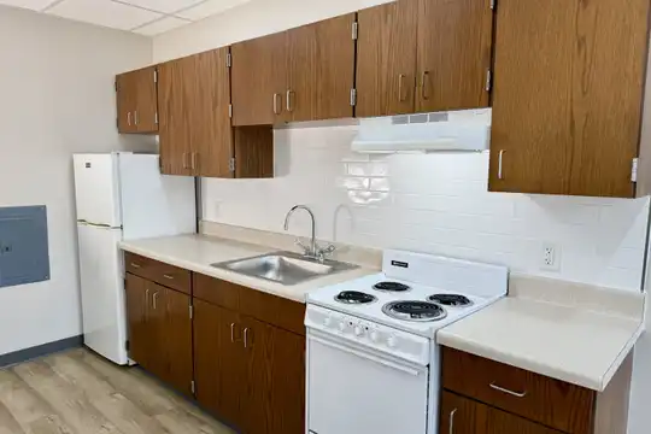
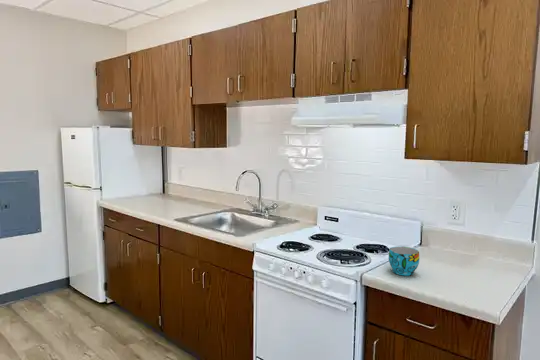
+ cup [388,246,420,277]
